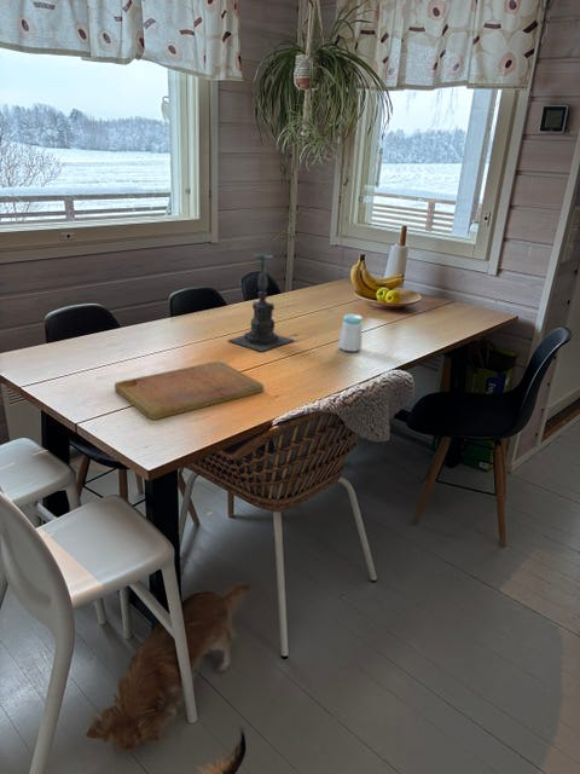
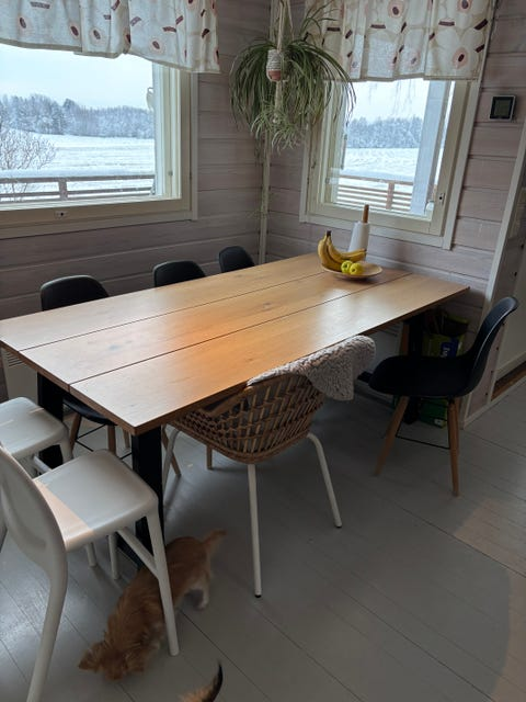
- salt shaker [337,313,364,352]
- candle holder [226,241,296,353]
- cutting board [114,360,265,421]
